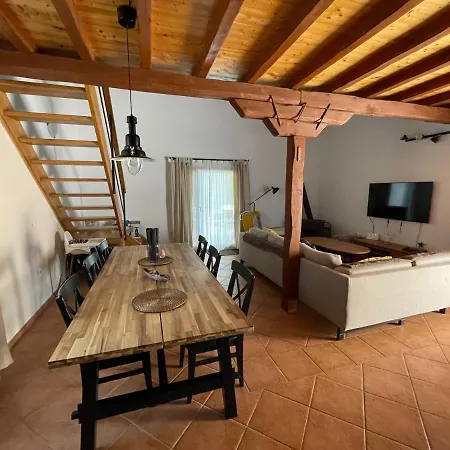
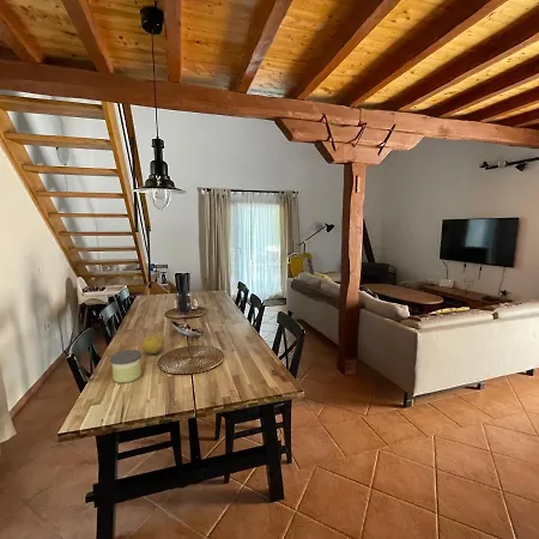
+ candle [109,349,143,384]
+ fruit [141,334,165,356]
